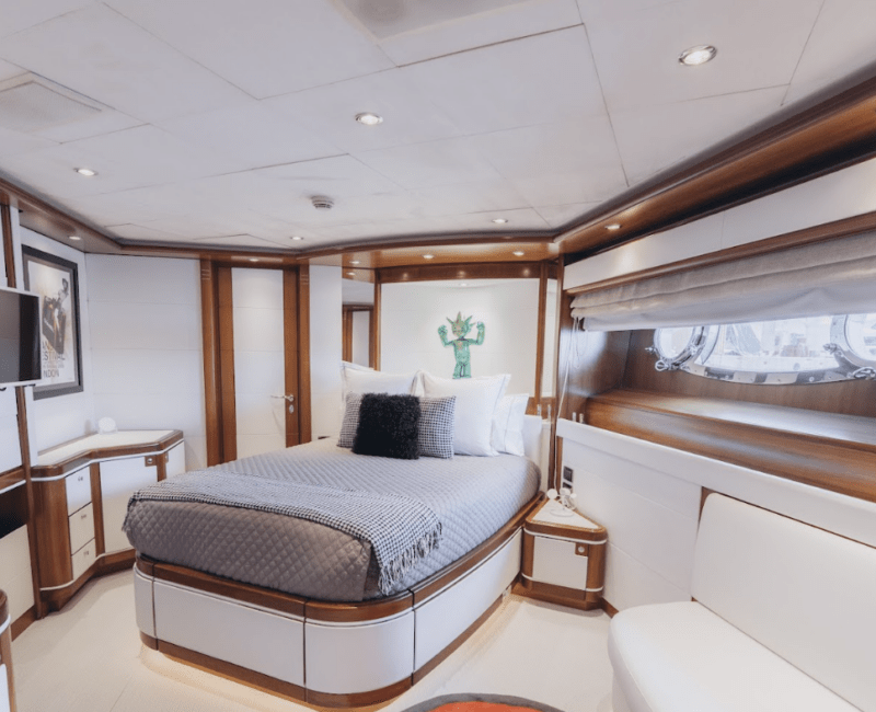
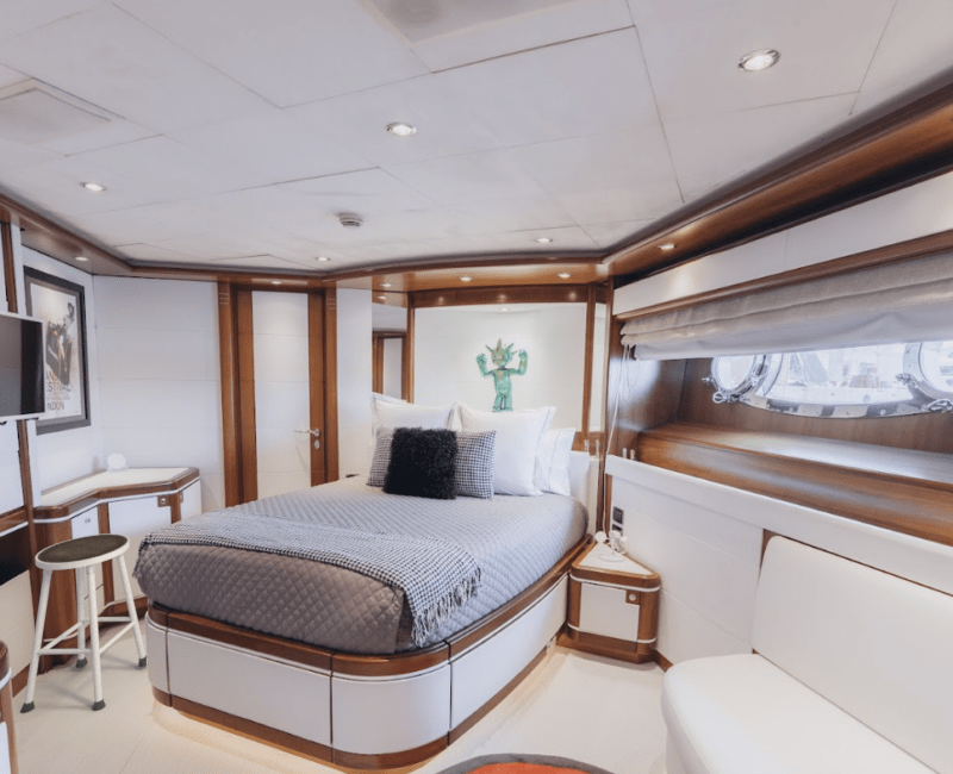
+ stool [19,532,148,714]
